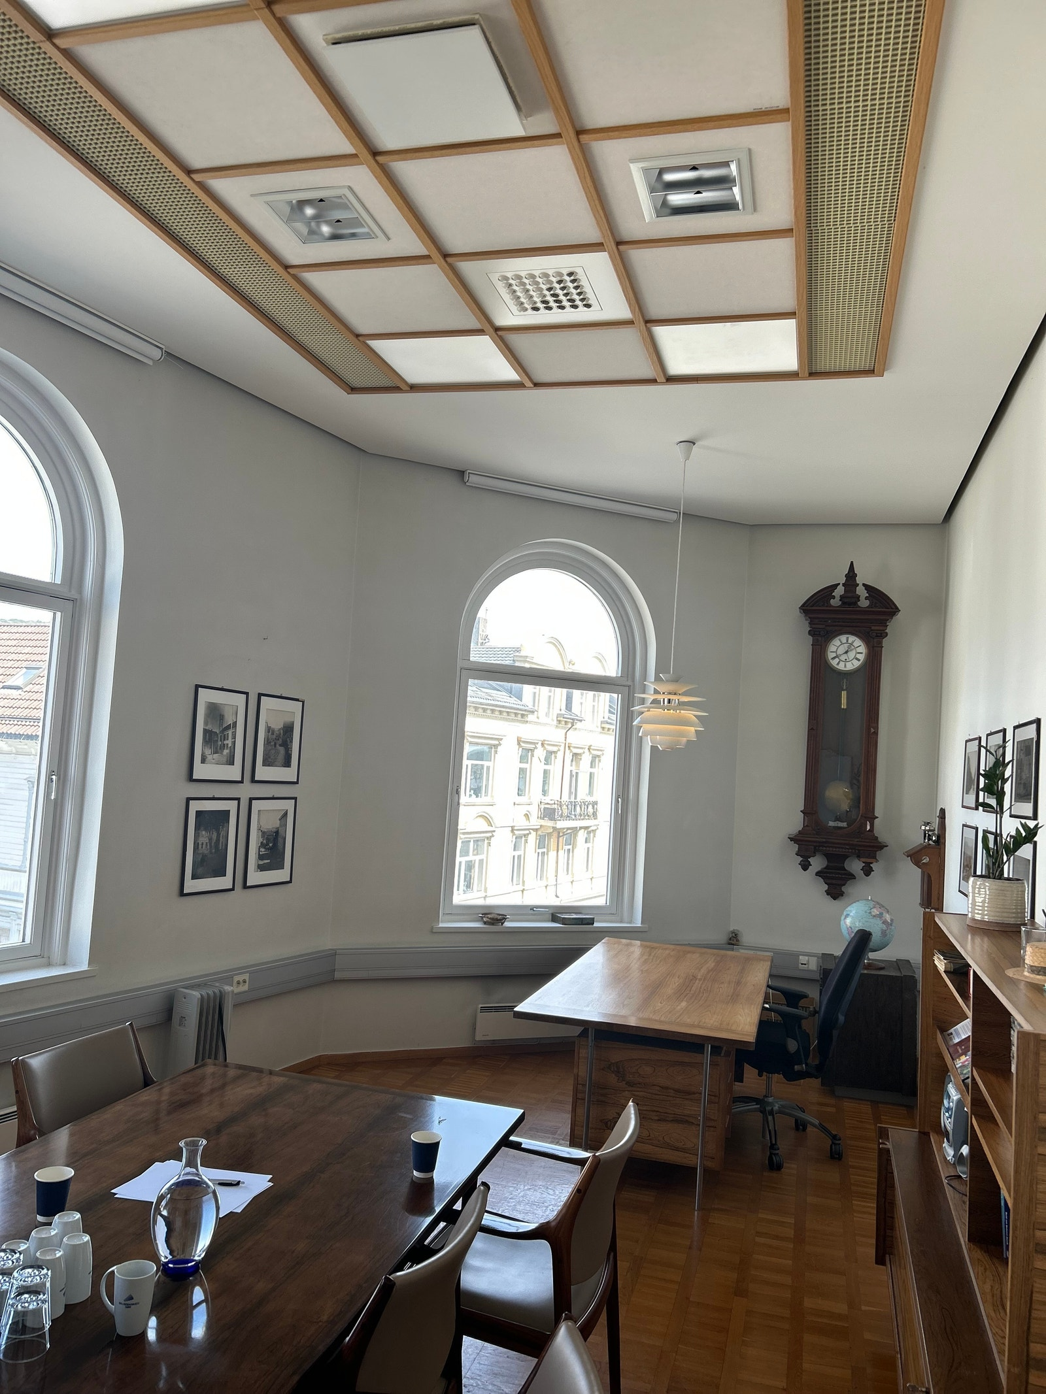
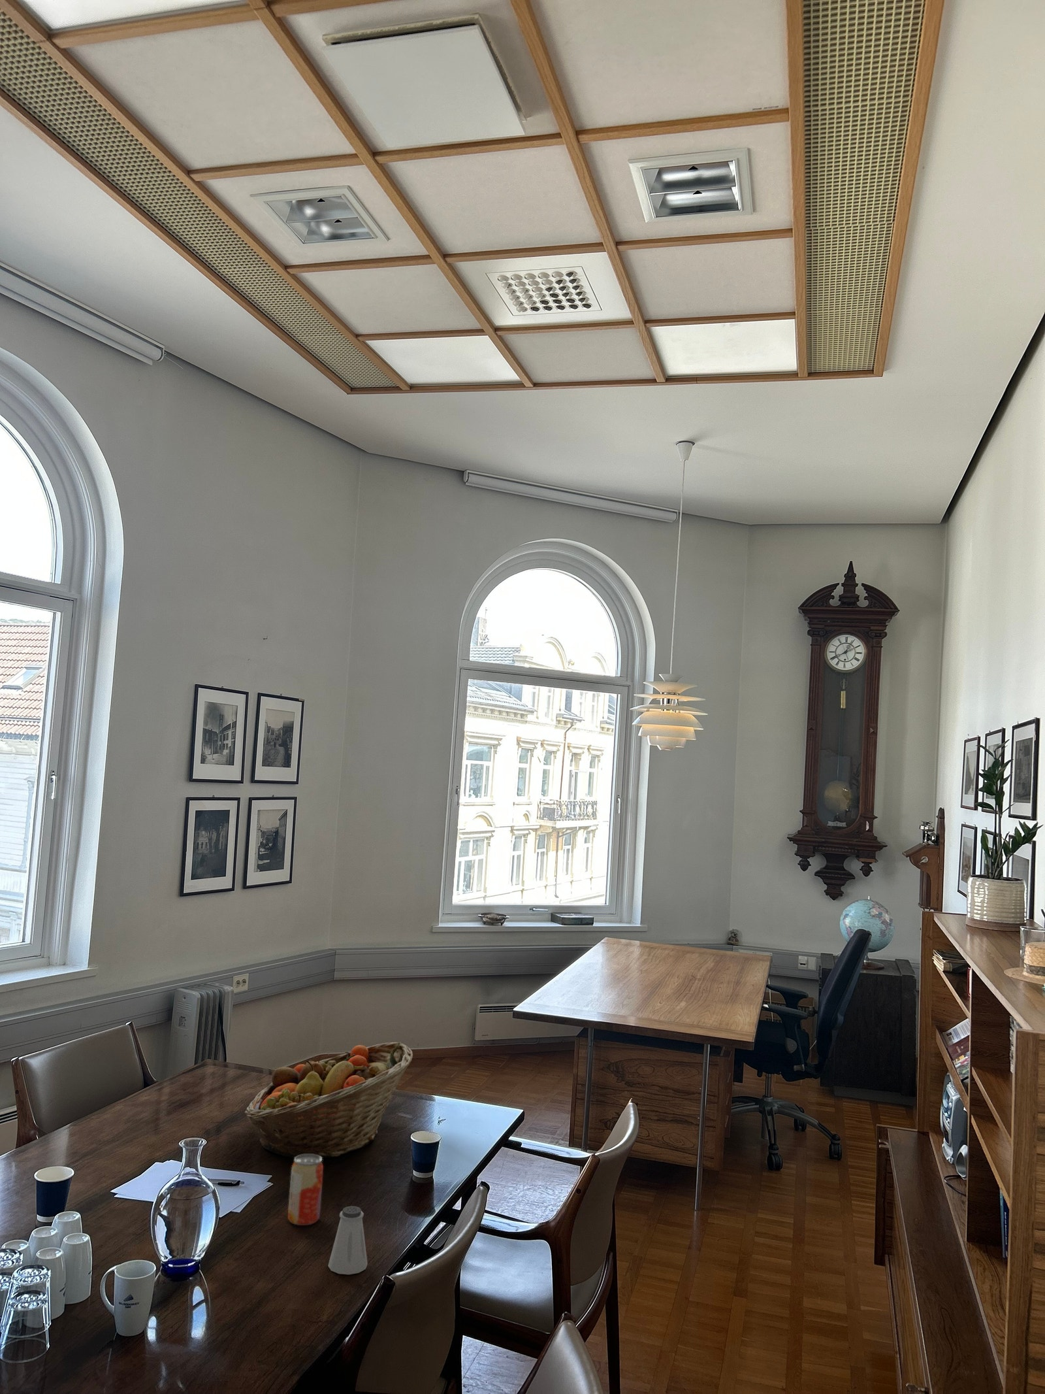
+ fruit basket [244,1041,414,1159]
+ beverage can [288,1155,324,1226]
+ saltshaker [328,1205,369,1275]
